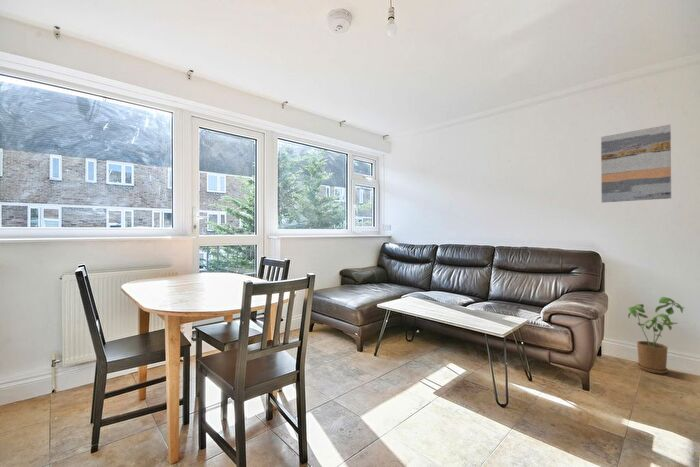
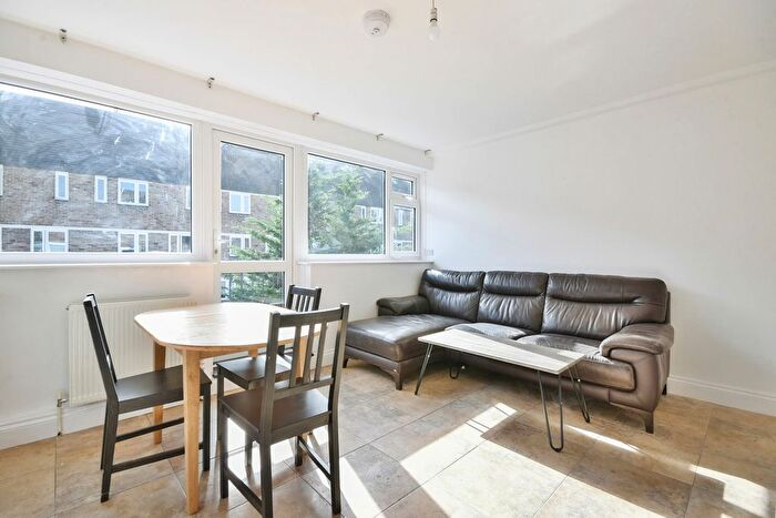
- house plant [627,296,684,375]
- wall art [600,124,672,204]
